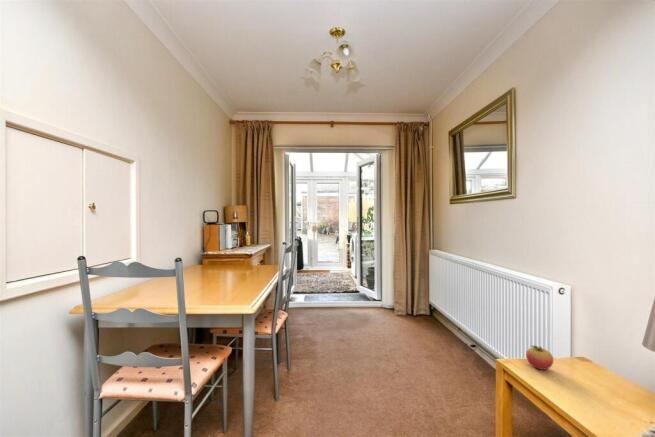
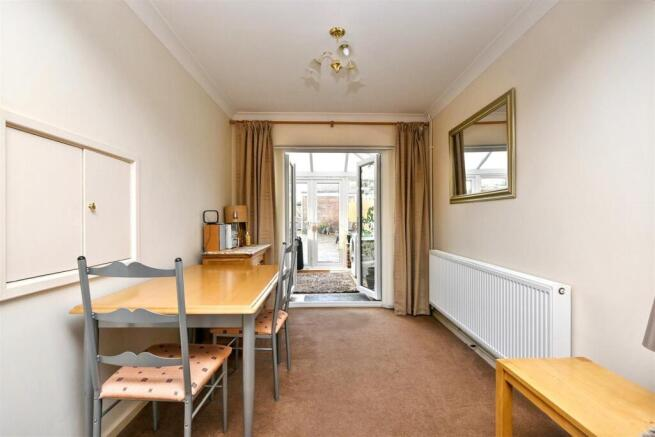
- fruit [525,345,554,371]
